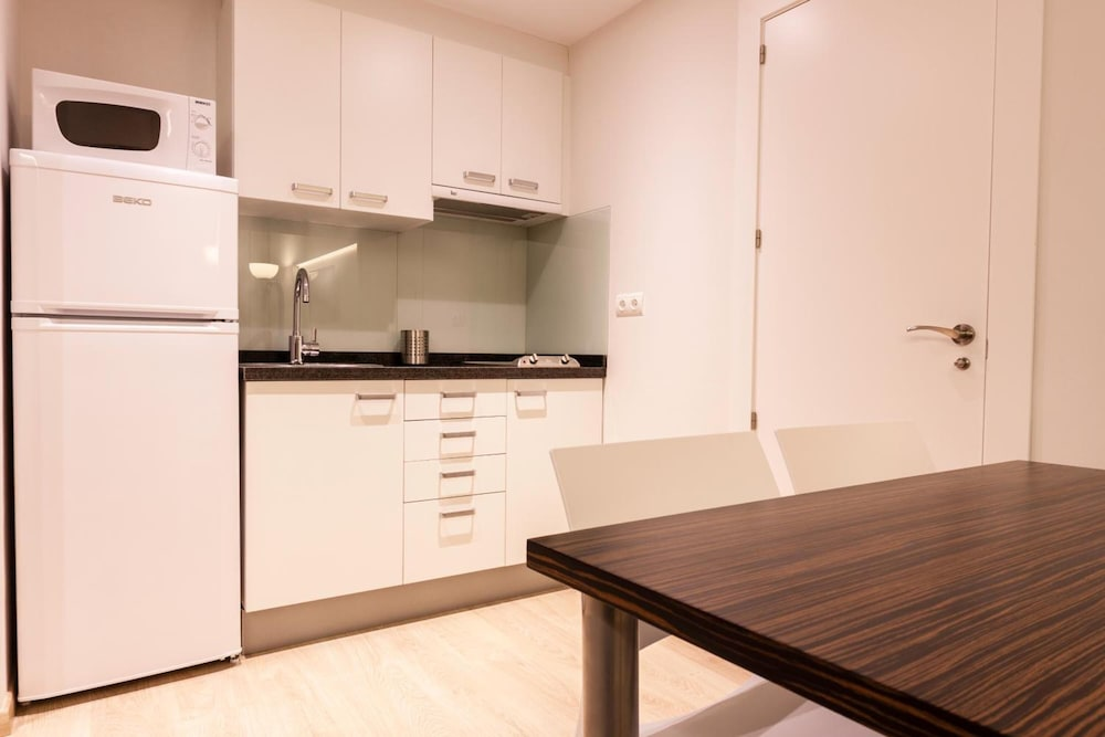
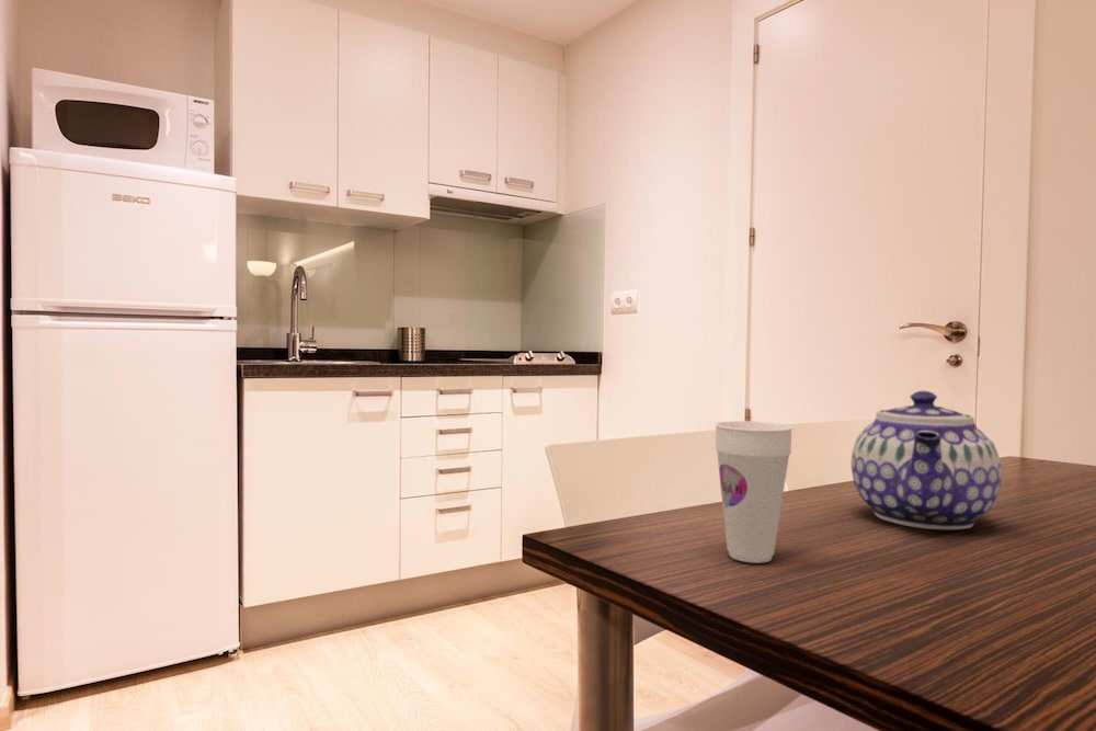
+ teapot [850,390,1003,530]
+ cup [713,420,795,564]
